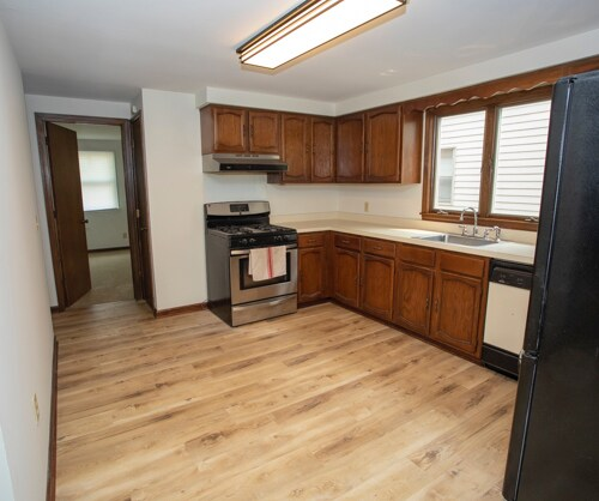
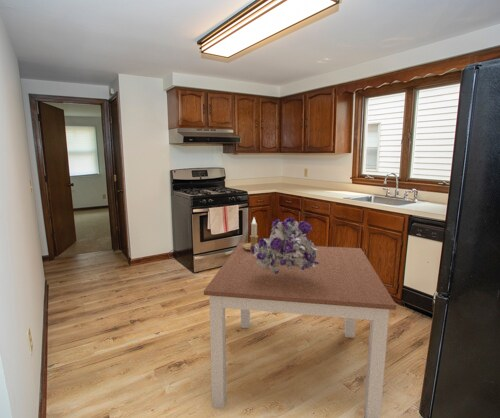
+ candlestick [242,217,260,251]
+ dining table [203,242,397,418]
+ bouquet [250,216,319,274]
